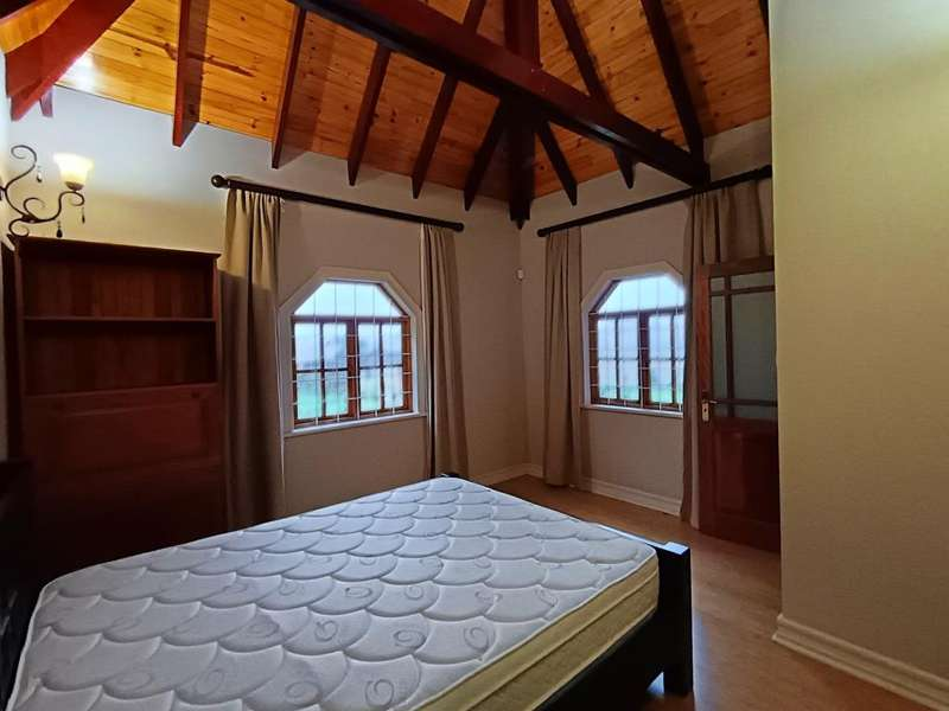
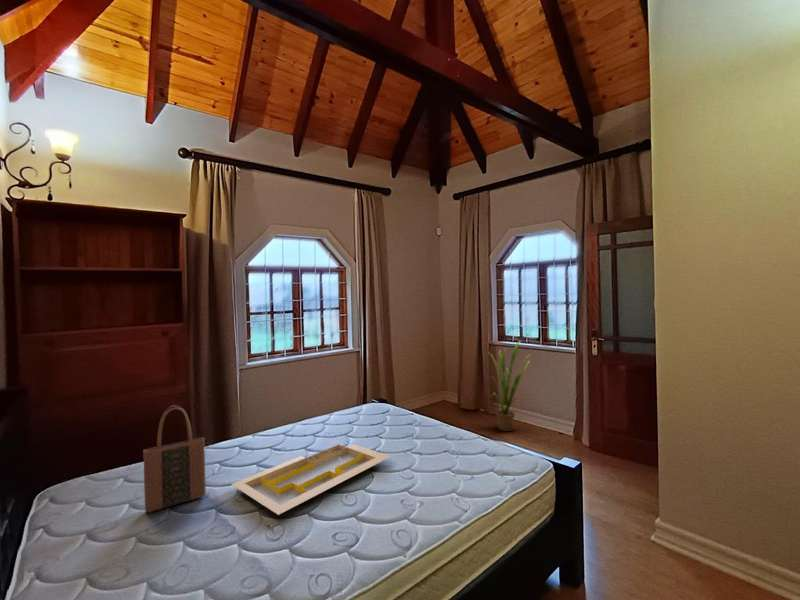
+ house plant [486,340,531,432]
+ serving tray [230,443,391,516]
+ tote bag [142,404,207,513]
